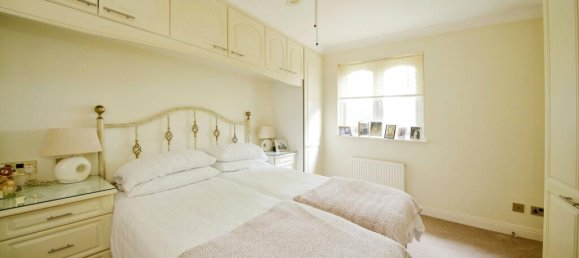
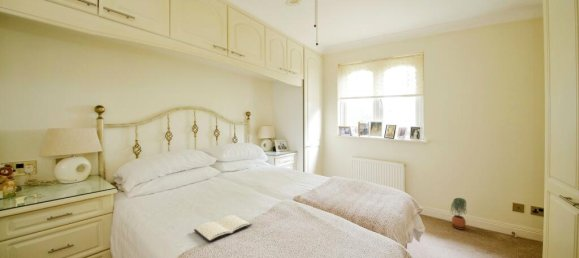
+ book [193,214,252,243]
+ potted plant [449,197,467,230]
